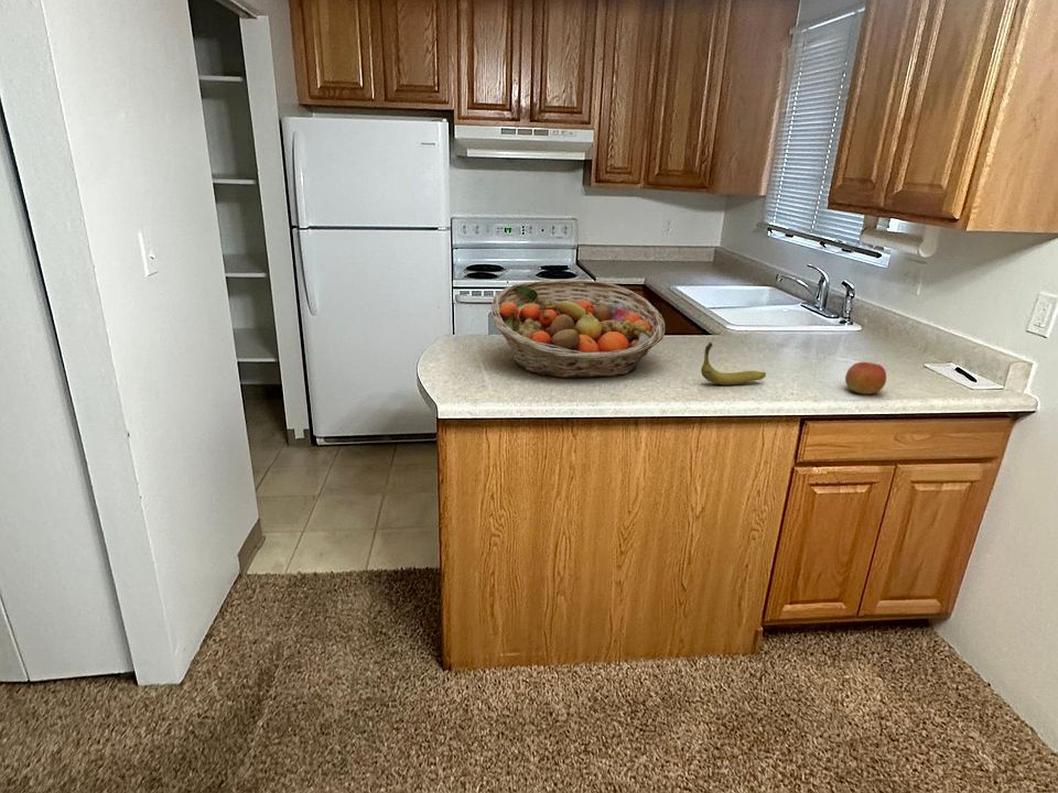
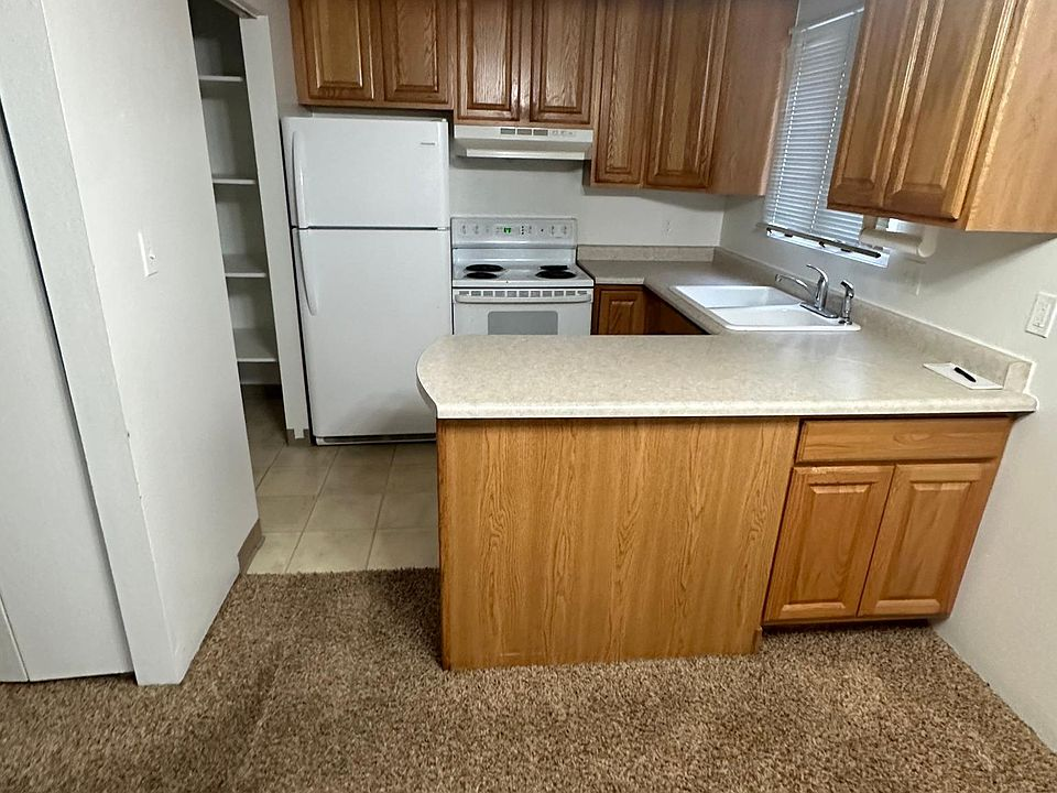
- banana [700,341,767,385]
- apple [844,361,887,395]
- fruit basket [489,279,666,380]
